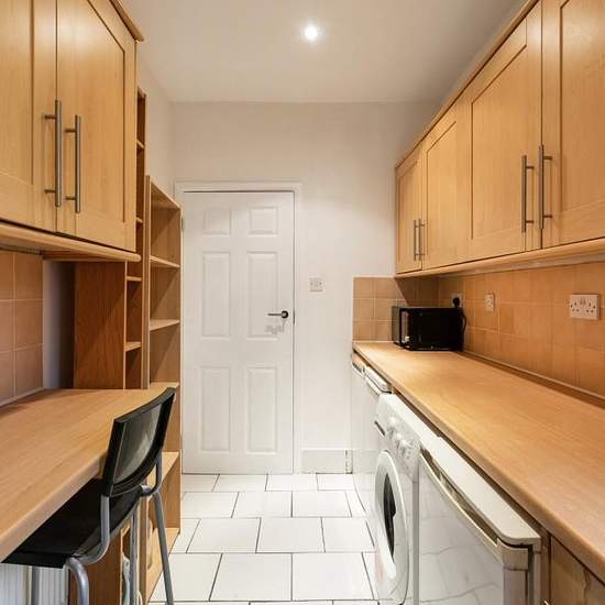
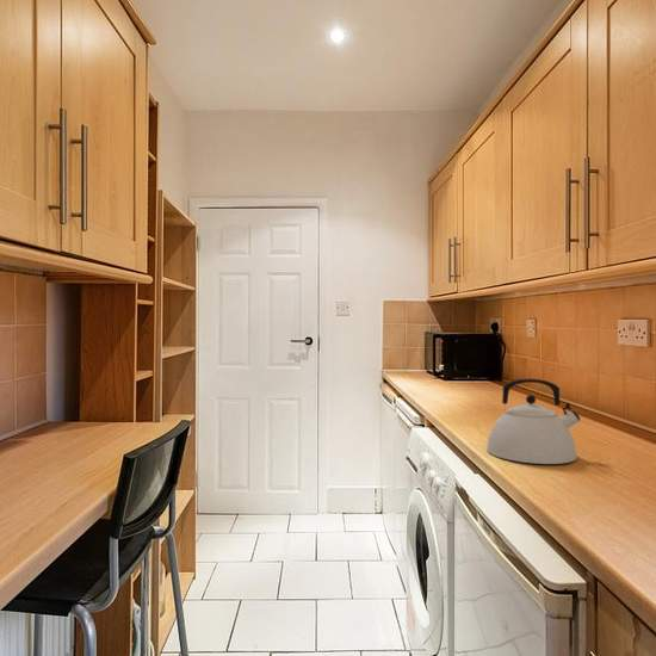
+ kettle [485,378,581,465]
